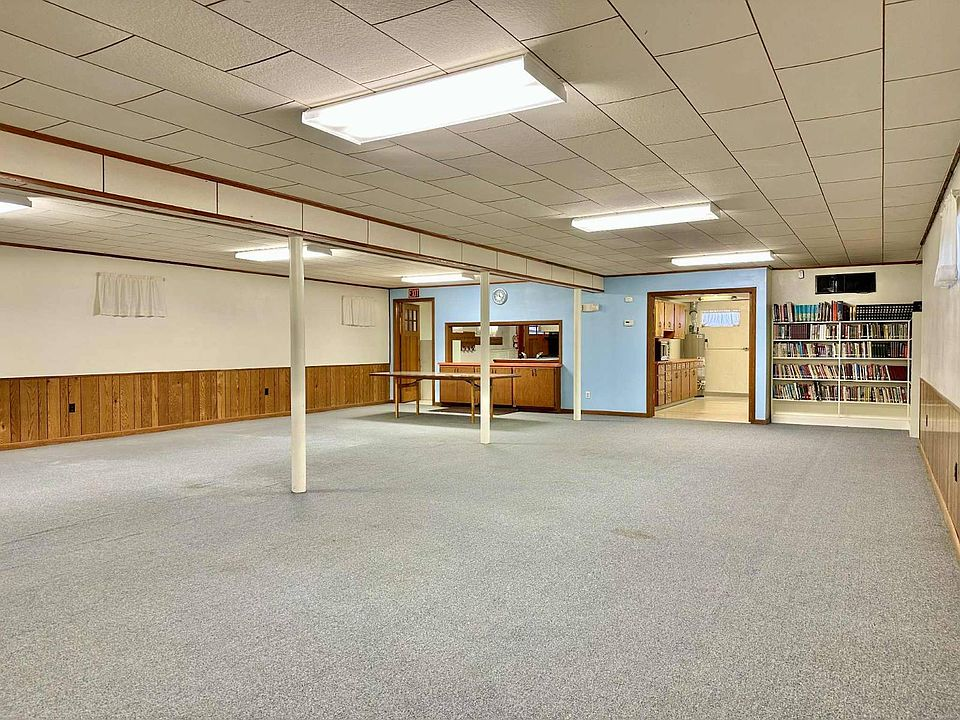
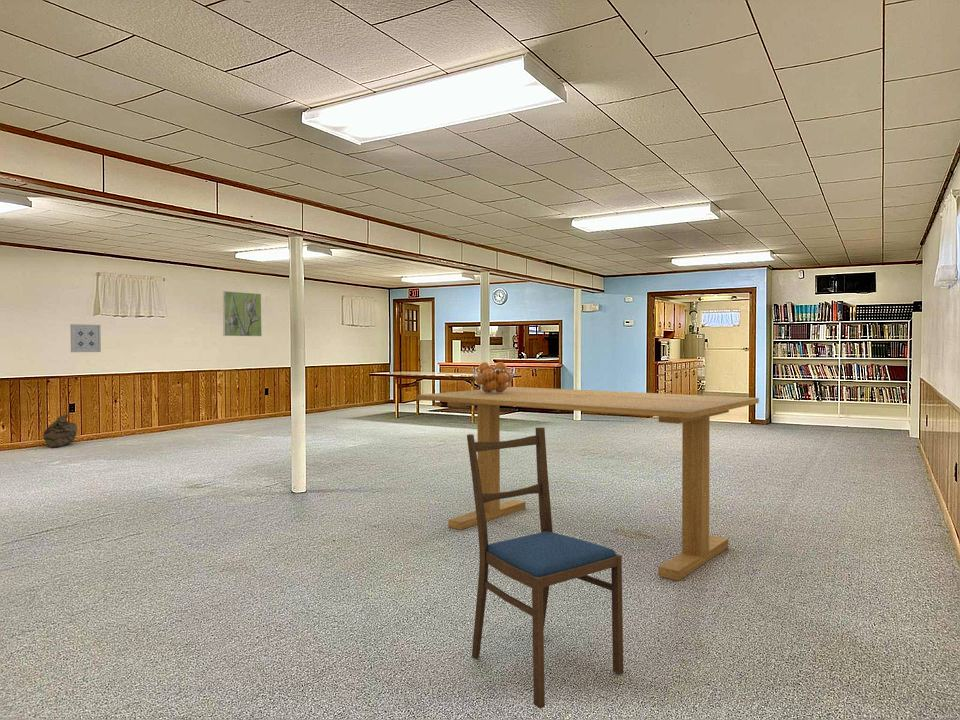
+ dining table [416,386,760,581]
+ wall art [69,323,102,353]
+ fruit basket [471,361,516,394]
+ dining chair [466,426,624,710]
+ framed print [222,290,263,337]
+ bag [42,414,78,449]
